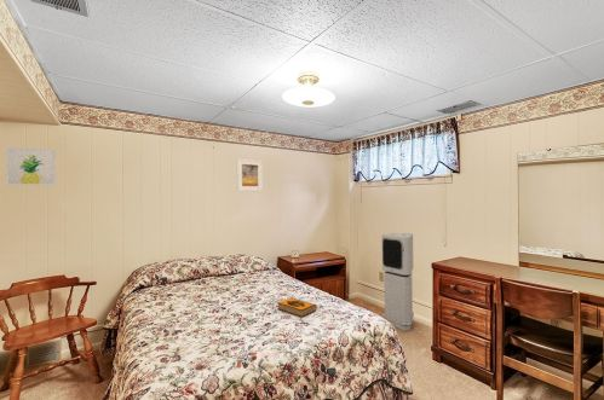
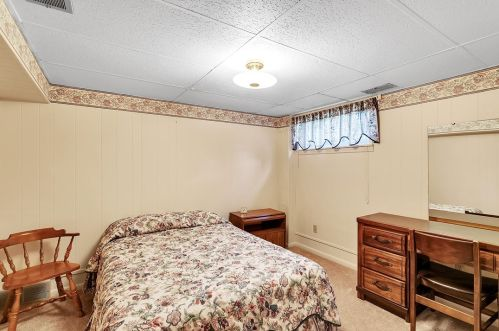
- air purifier [381,232,415,332]
- wall art [5,146,57,186]
- hardback book [276,296,318,318]
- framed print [236,158,264,192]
